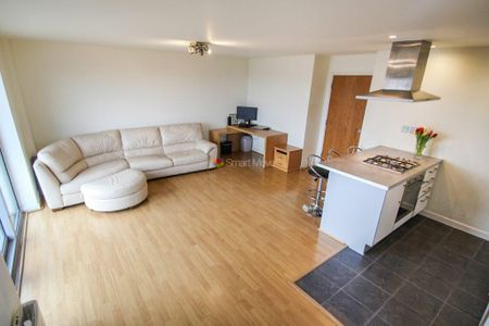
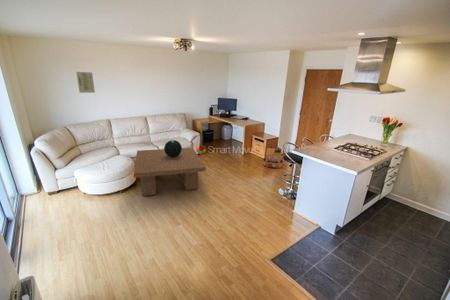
+ decorative globe [163,139,183,157]
+ wall art [75,71,96,94]
+ coffee table [133,146,207,197]
+ backpack [262,144,284,169]
